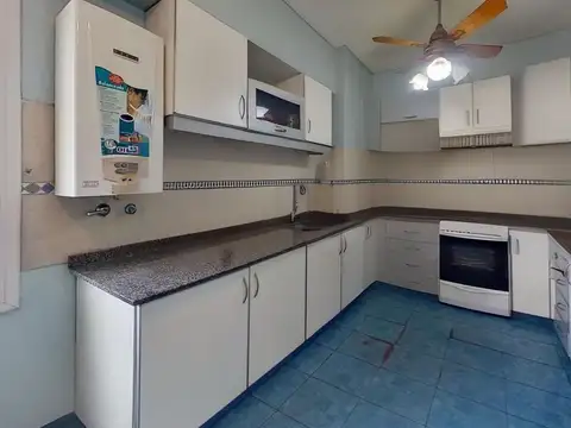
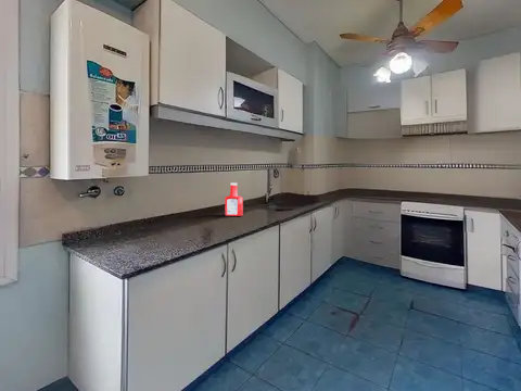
+ soap bottle [224,181,244,217]
